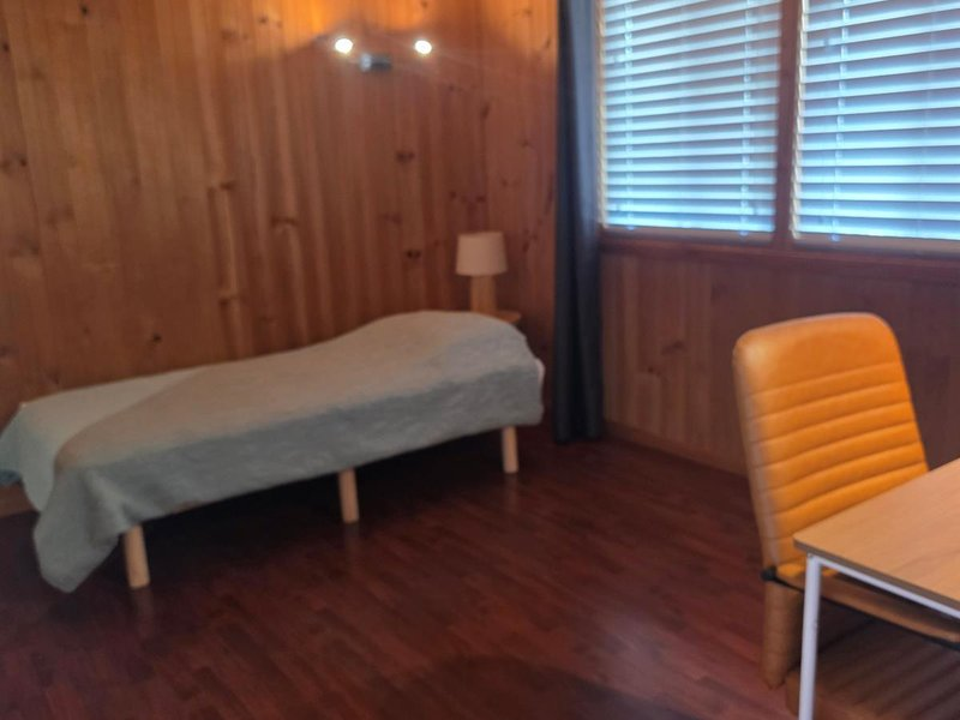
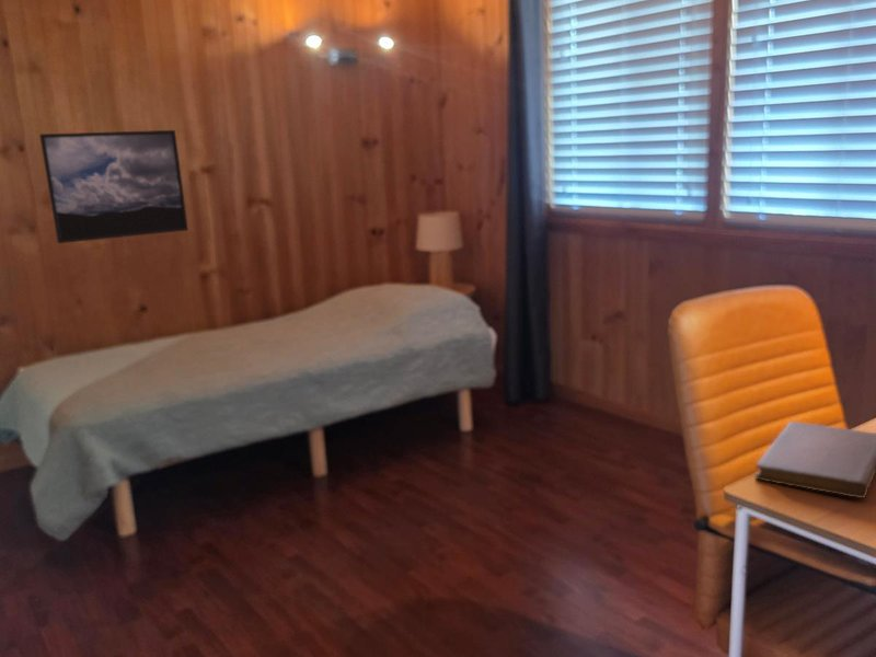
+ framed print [38,129,189,244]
+ notebook [753,420,876,499]
